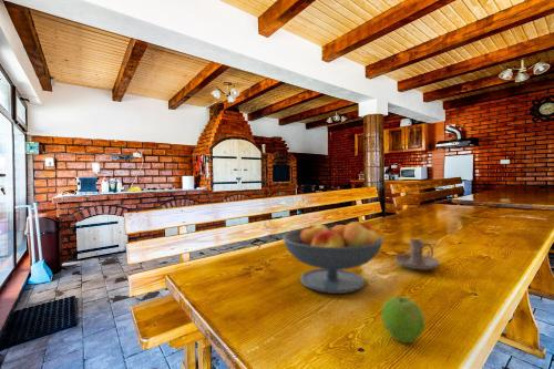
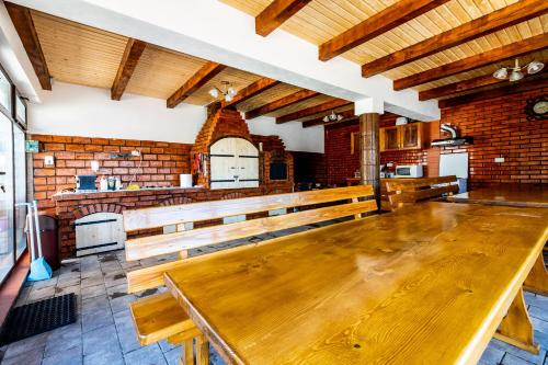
- candle holder [393,238,441,270]
- fruit bowl [281,221,384,295]
- fruit [380,296,427,344]
